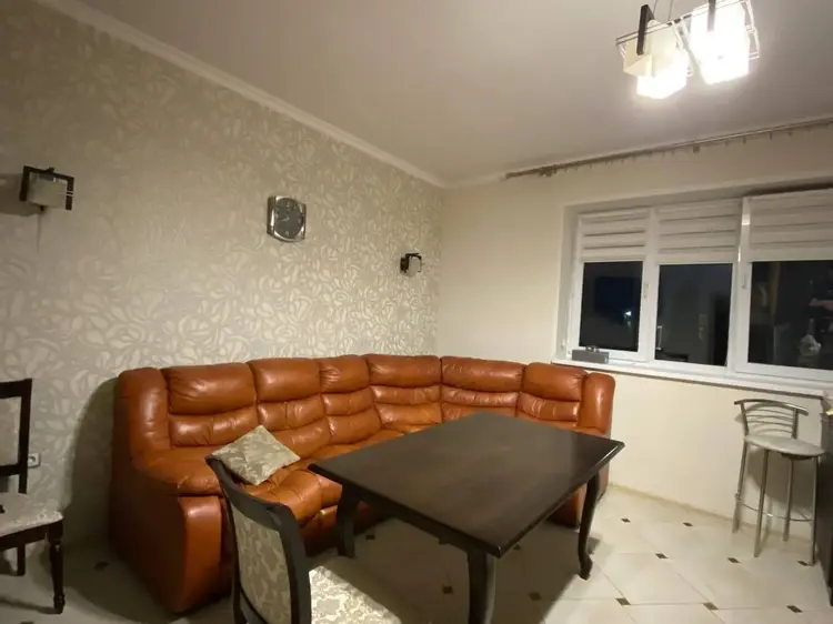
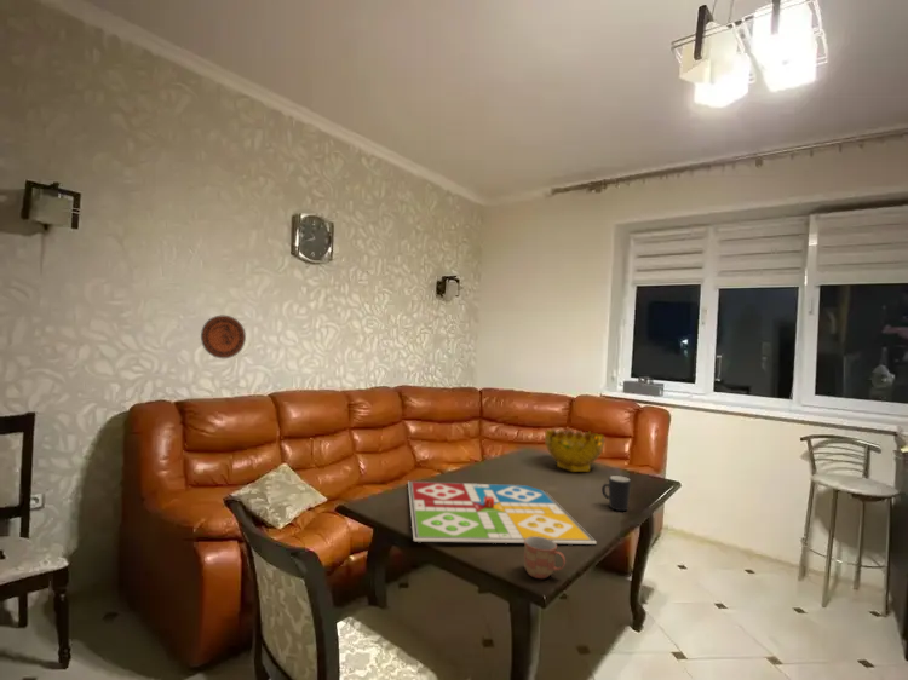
+ decorative bowl [544,427,605,473]
+ mug [600,474,632,512]
+ gameboard [407,480,598,546]
+ mug [523,536,567,580]
+ decorative plate [200,315,247,359]
